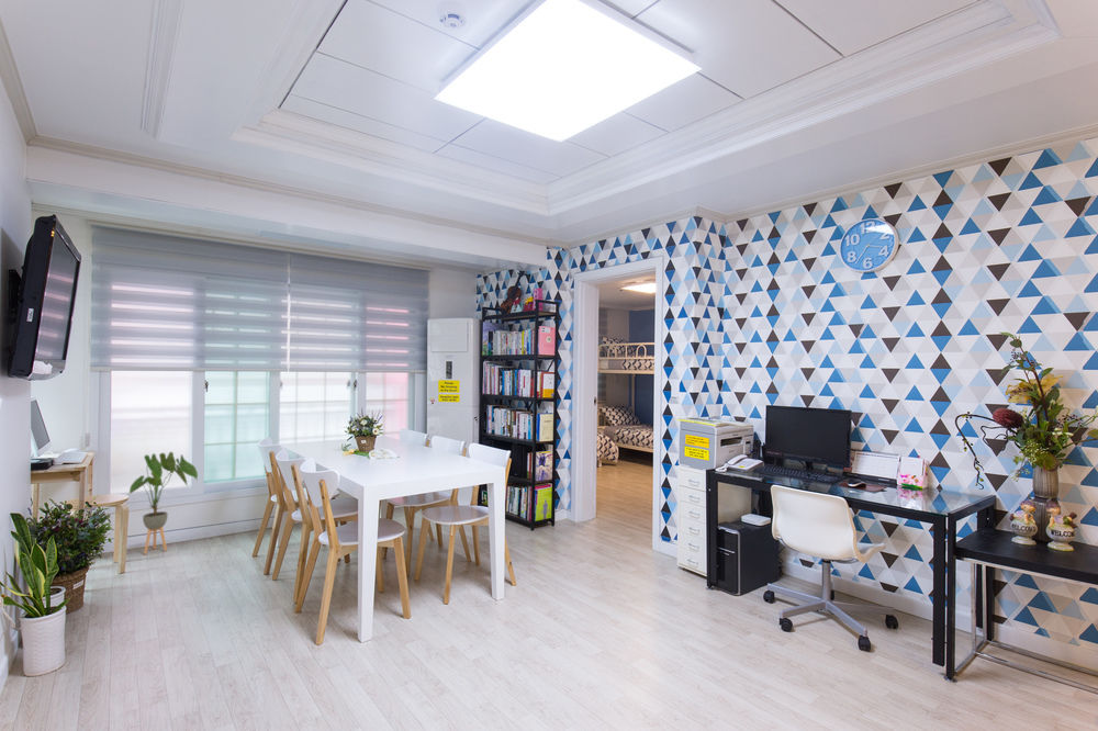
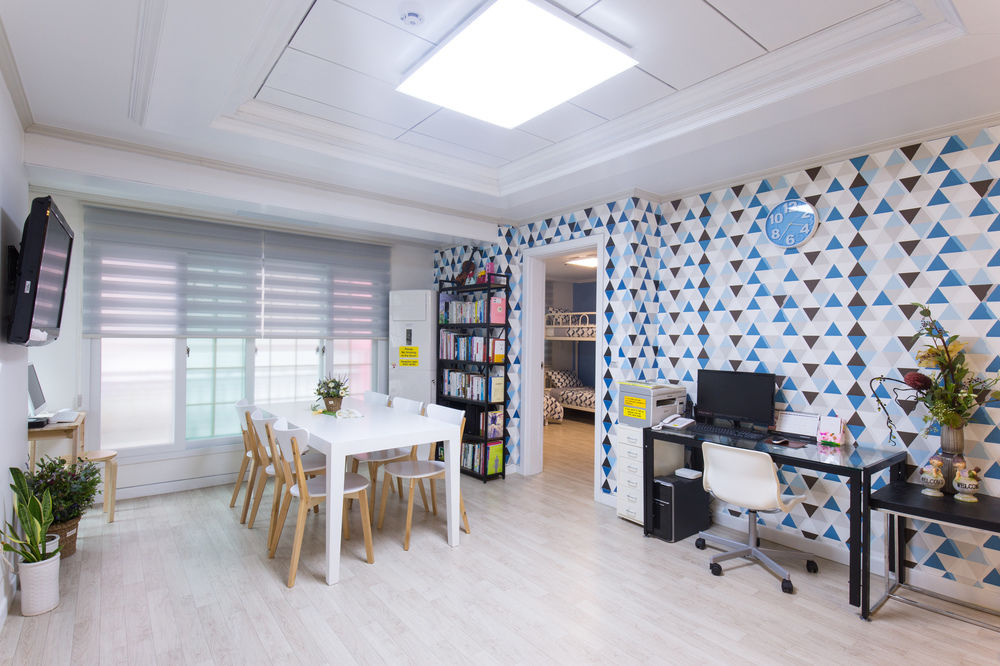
- house plant [128,451,199,555]
